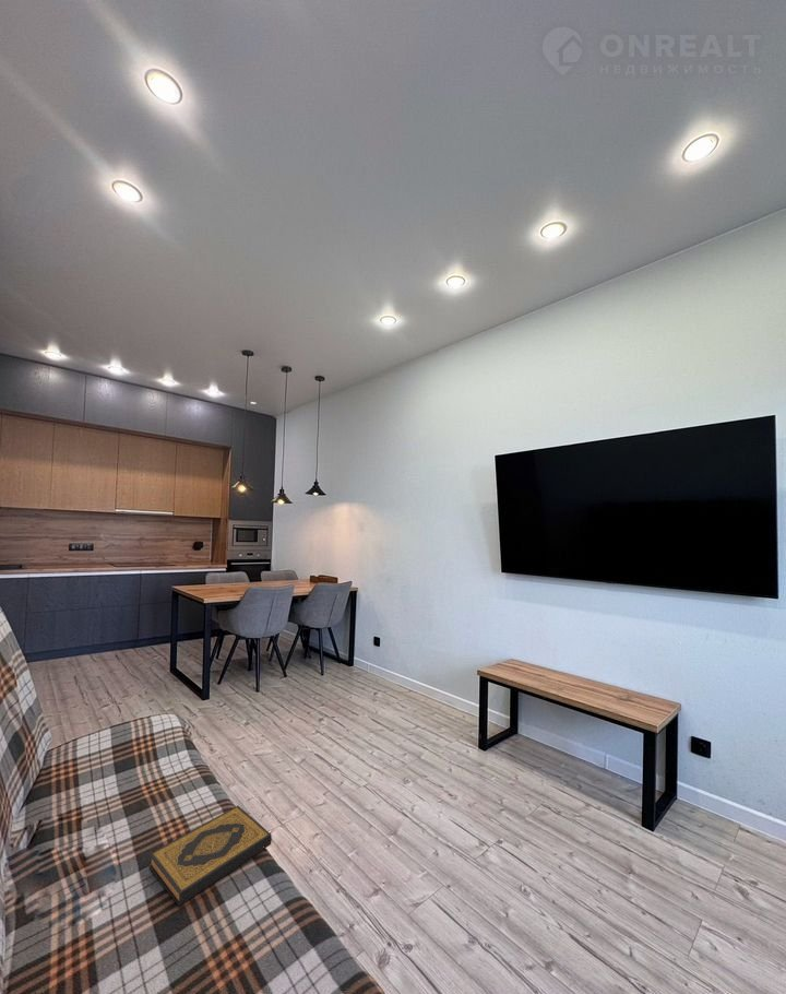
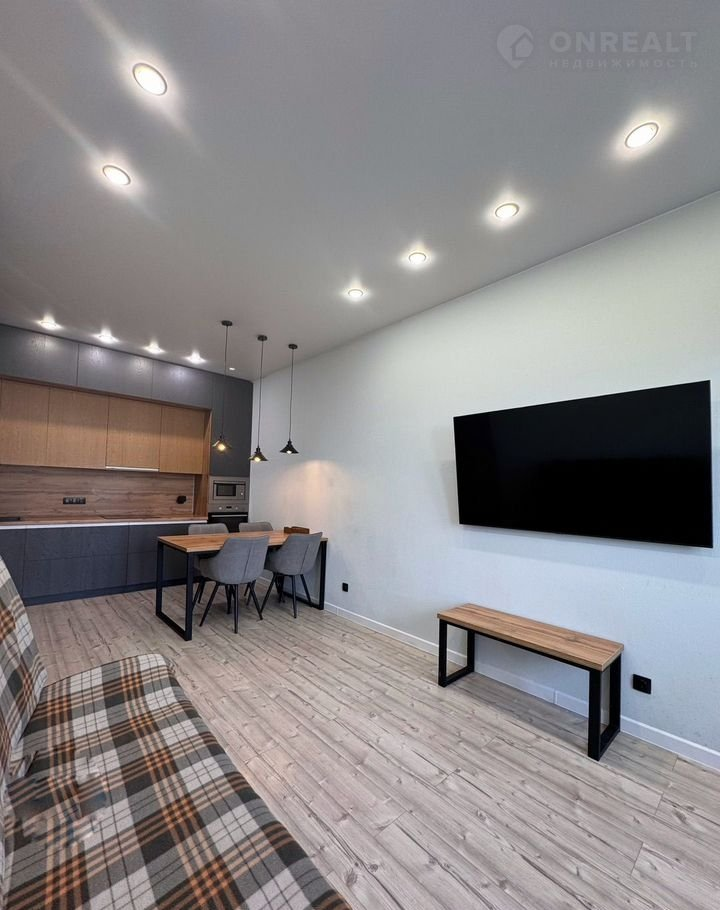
- hardback book [147,805,273,907]
